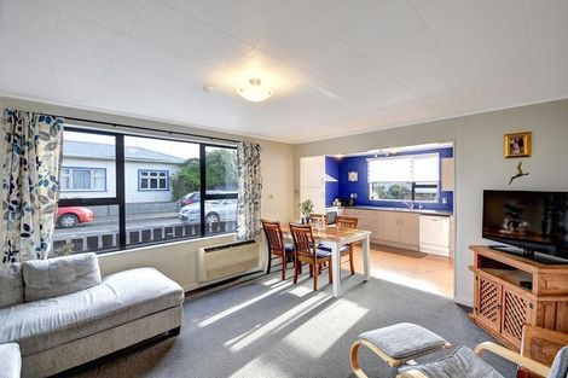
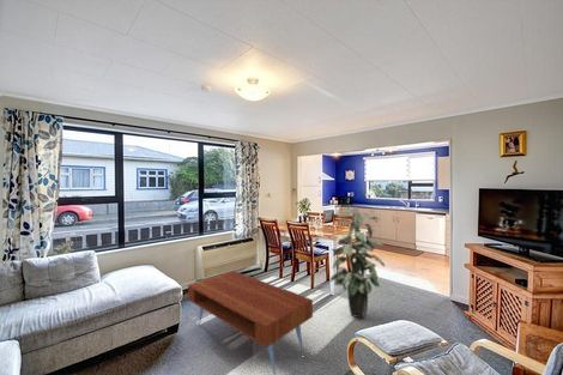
+ indoor plant [329,206,386,320]
+ coffee table [187,270,314,375]
